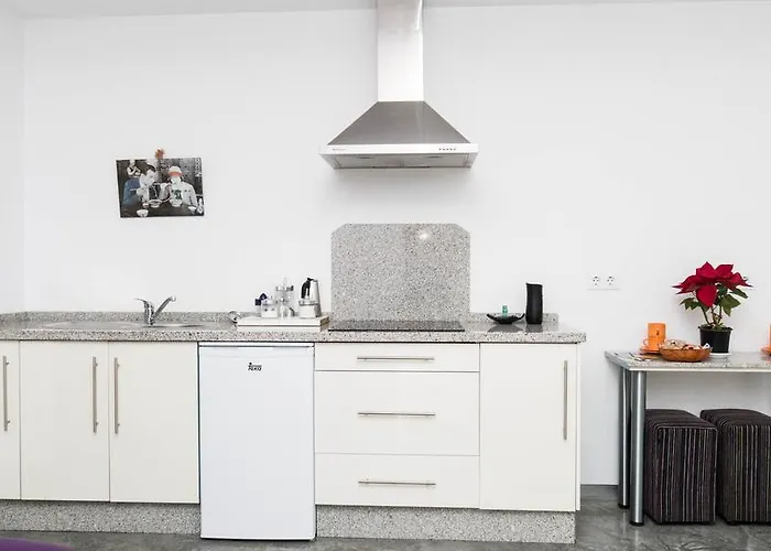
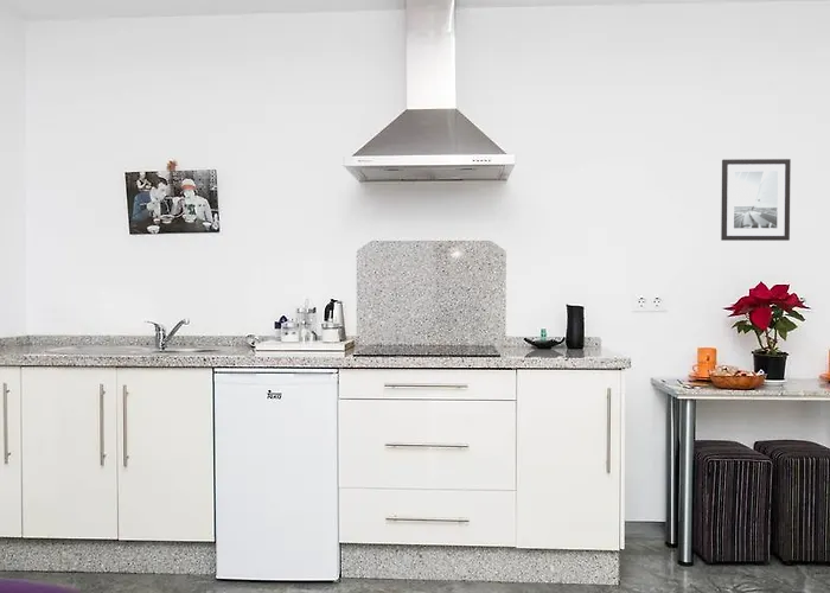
+ wall art [720,158,792,242]
